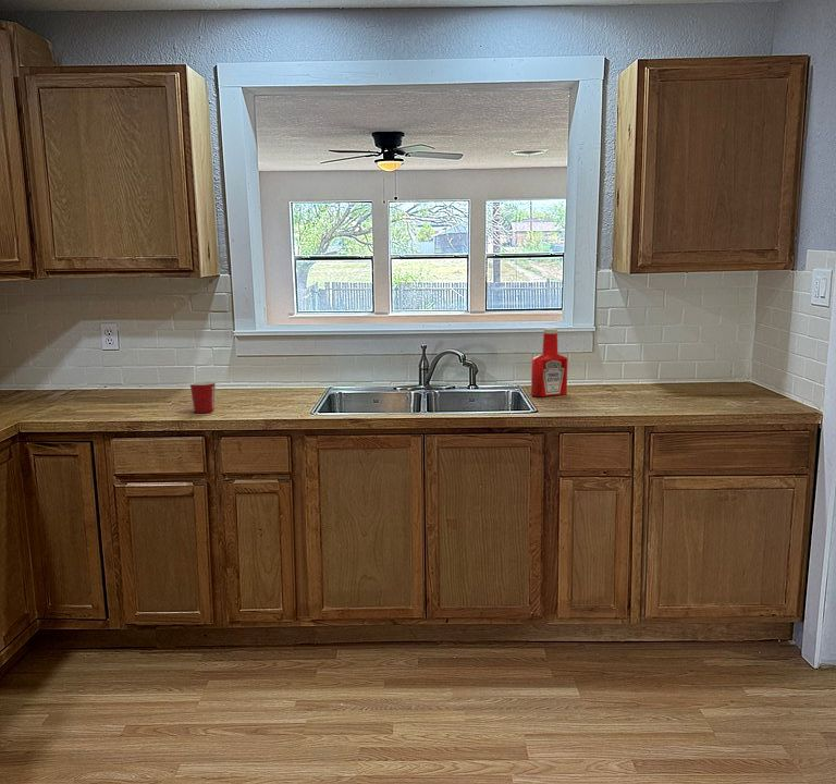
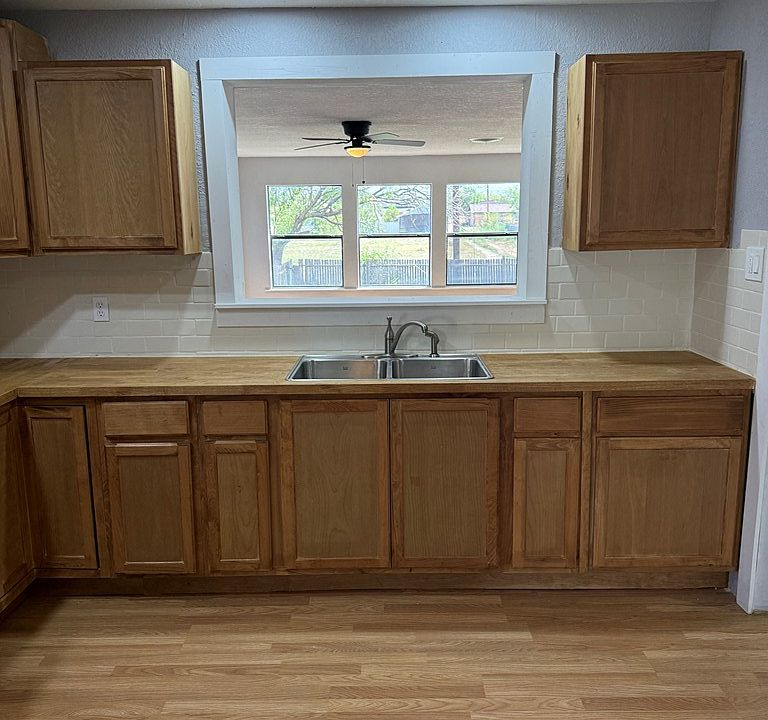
- soap bottle [530,327,569,397]
- mug [189,380,217,414]
